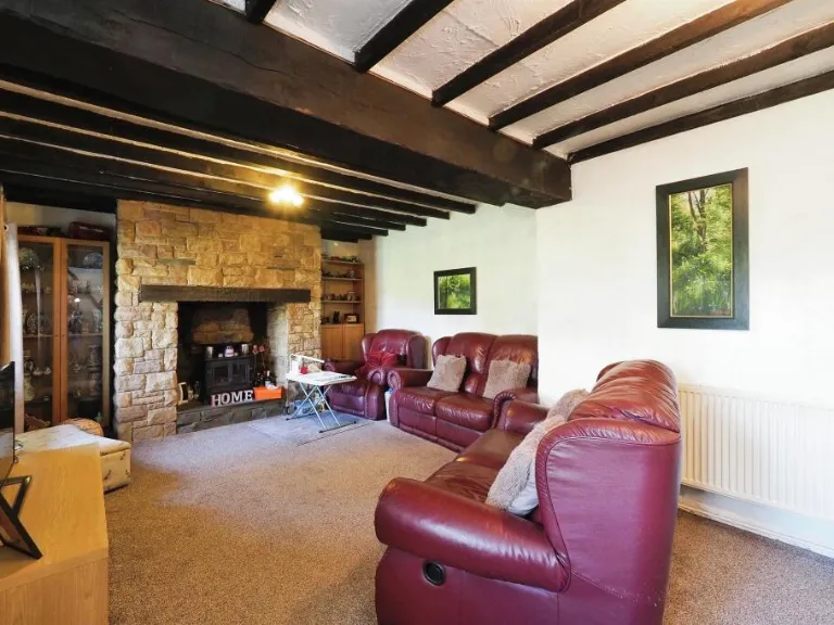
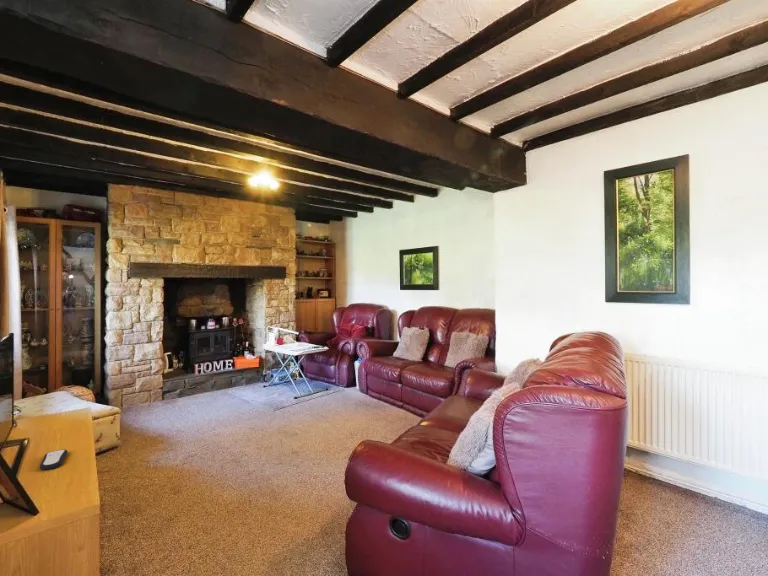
+ remote control [39,448,68,471]
